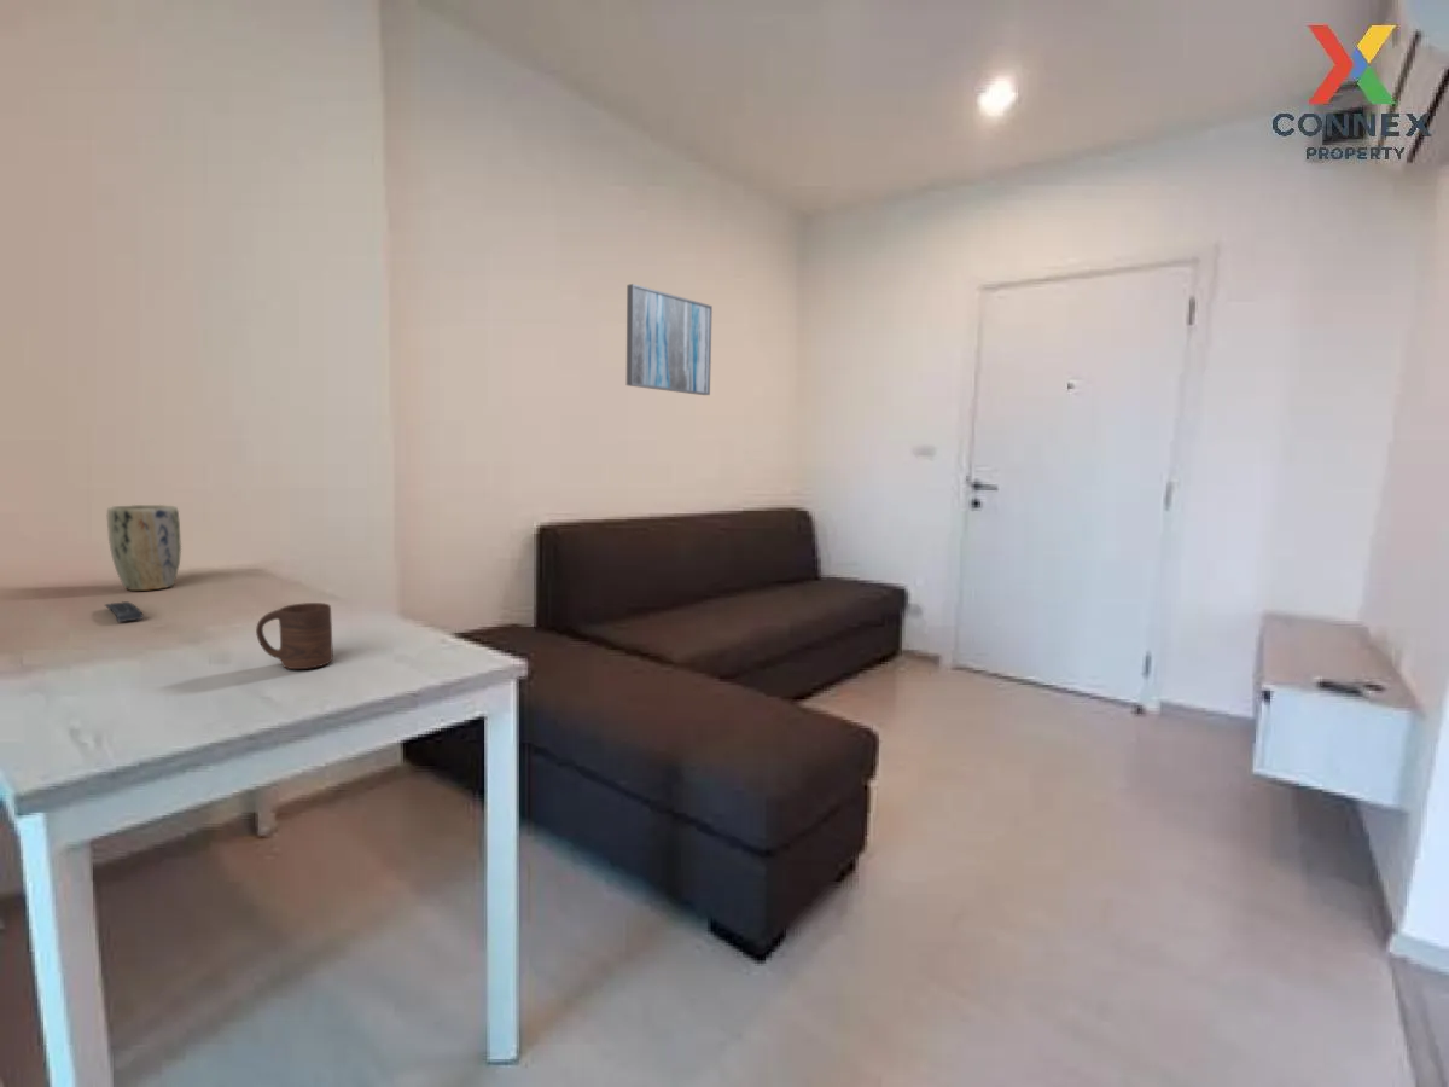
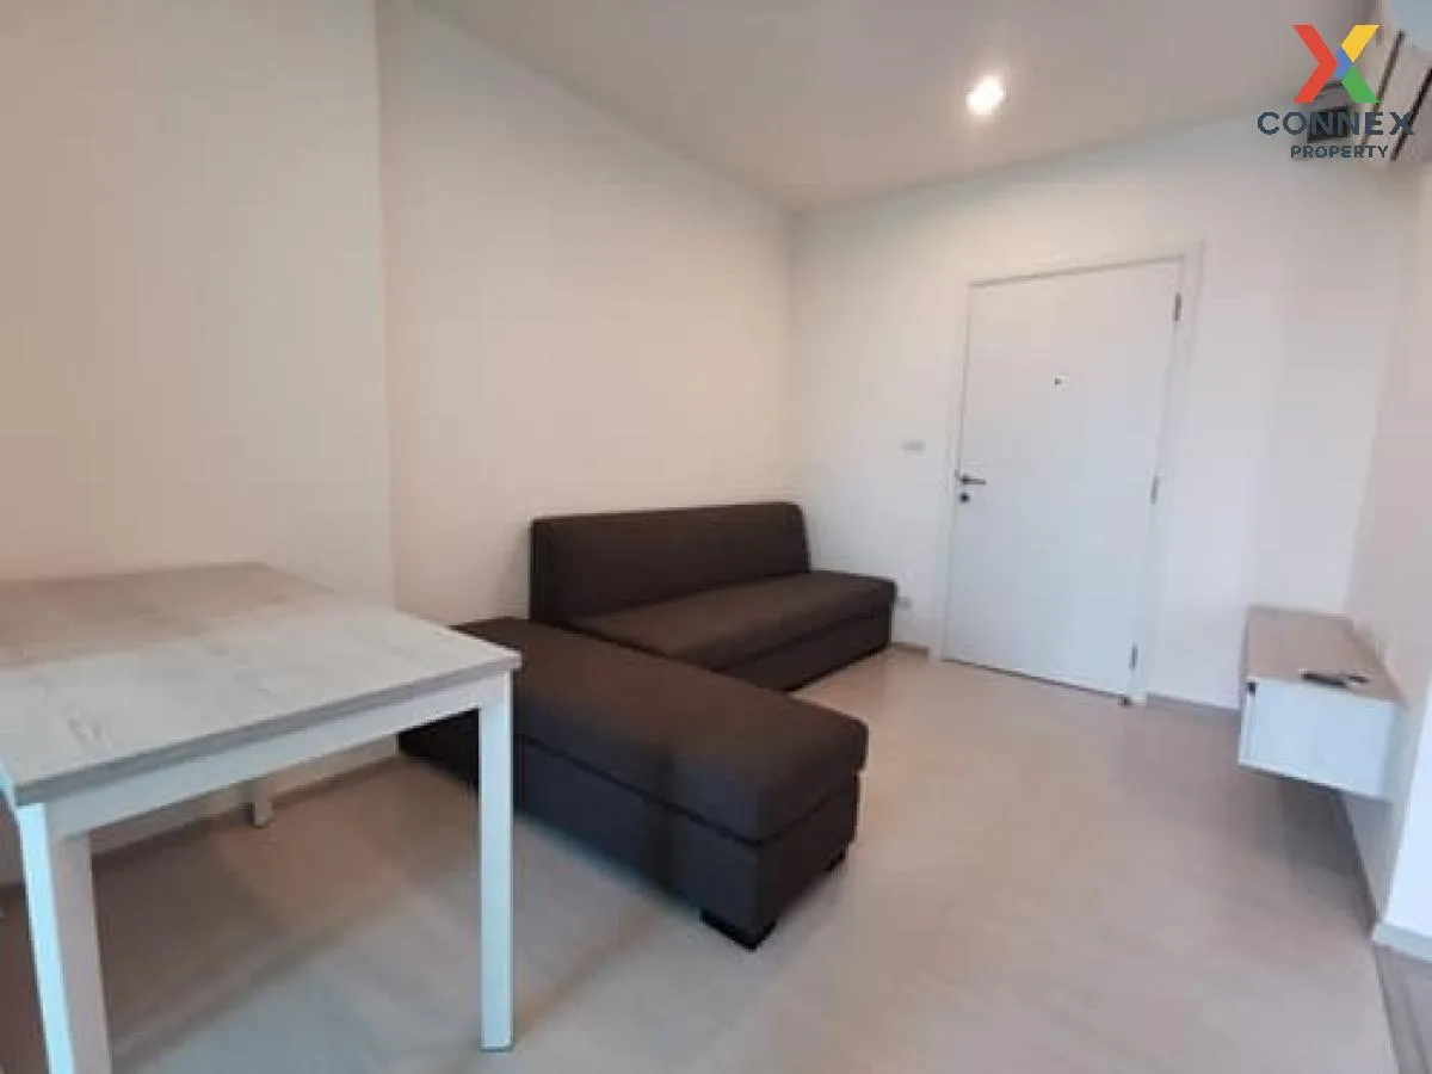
- cup [255,601,334,670]
- plant pot [106,504,182,592]
- remote control [104,600,145,623]
- wall art [625,283,714,396]
